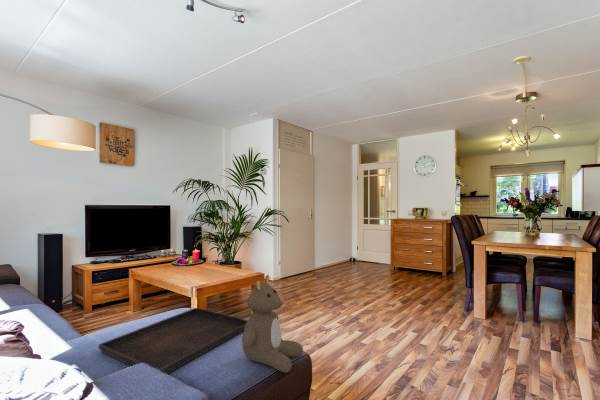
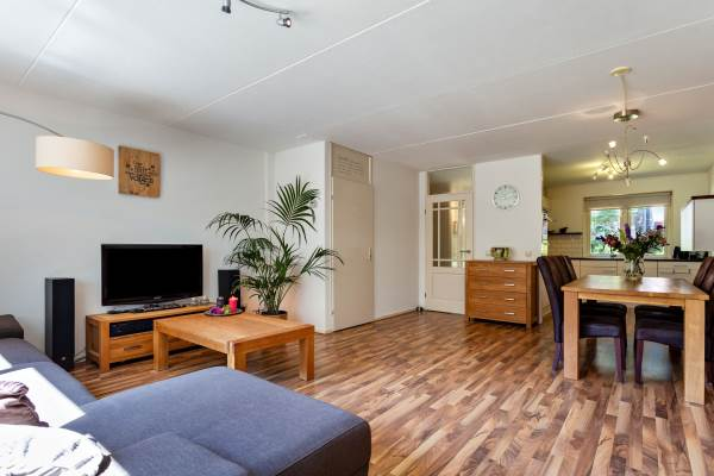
- teddy bear [241,274,304,374]
- serving tray [98,307,248,375]
